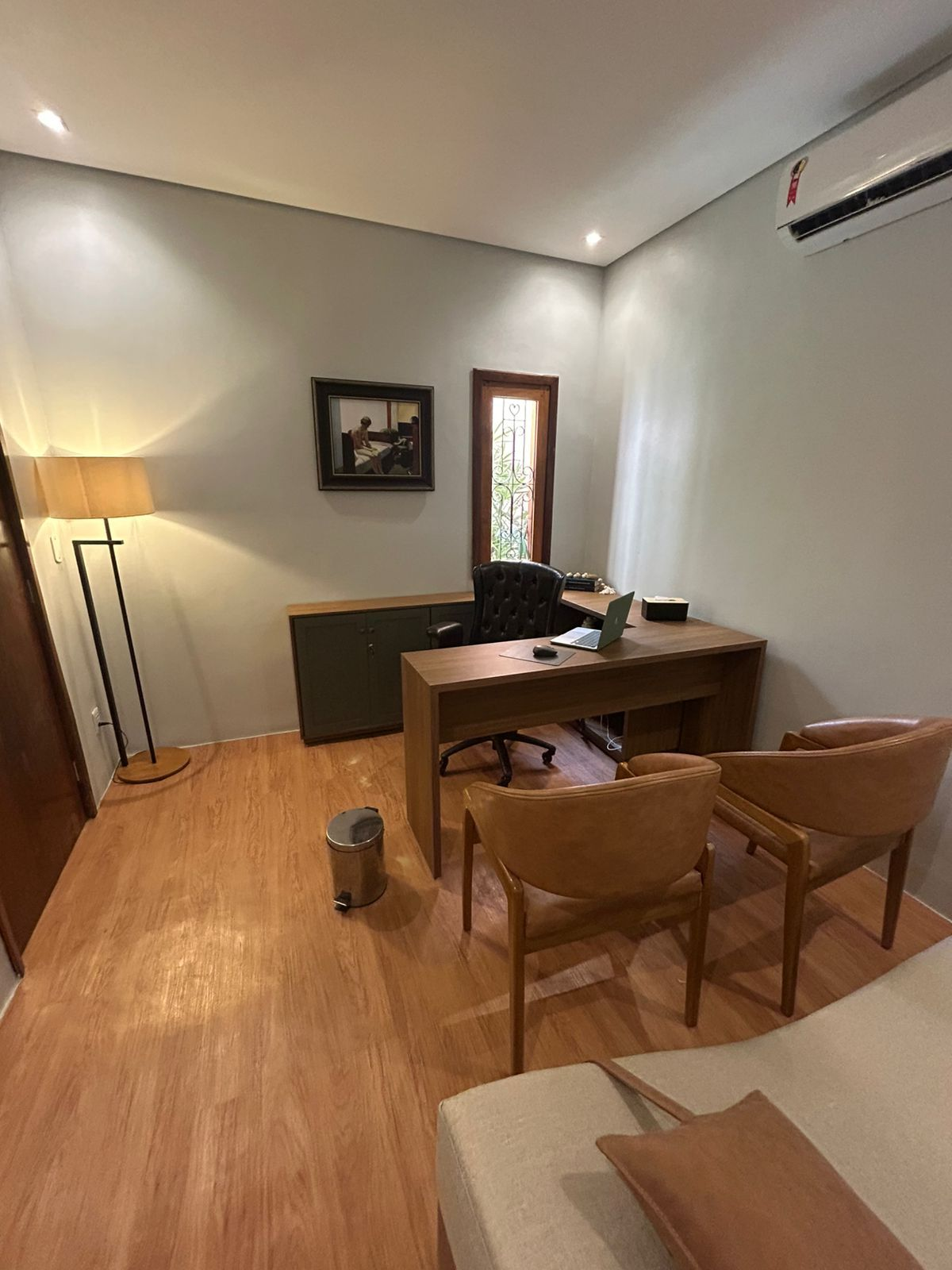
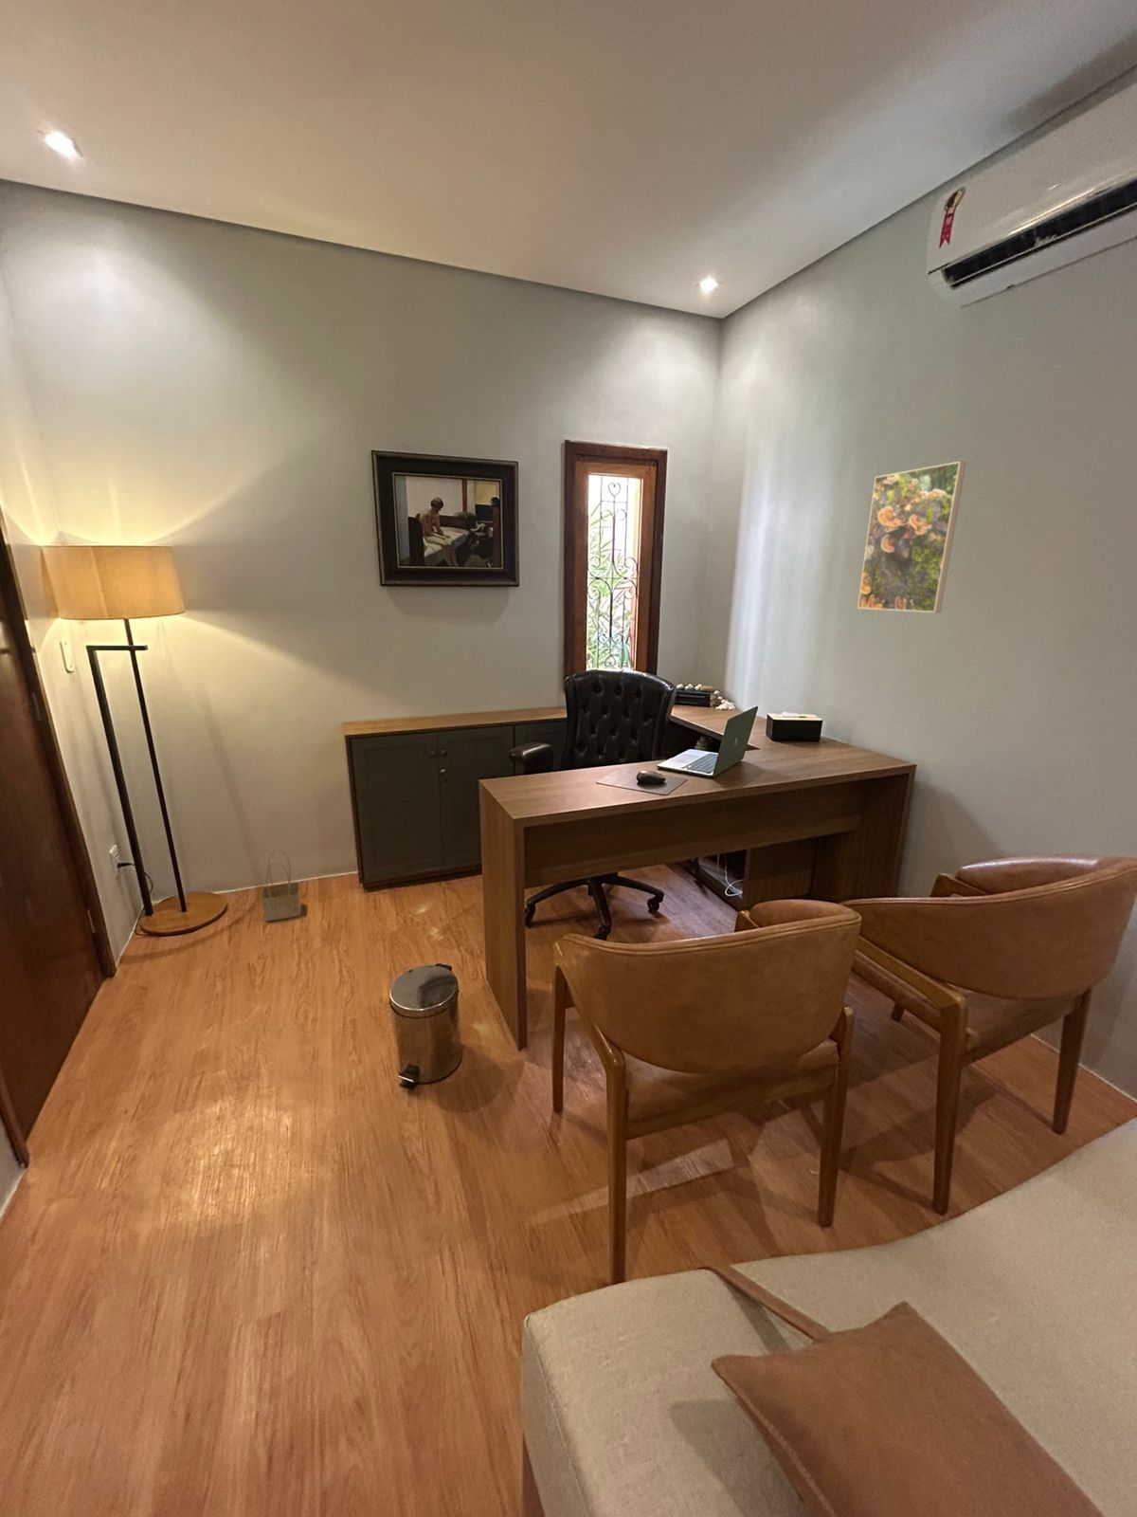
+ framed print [856,461,967,614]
+ basket [260,848,302,922]
